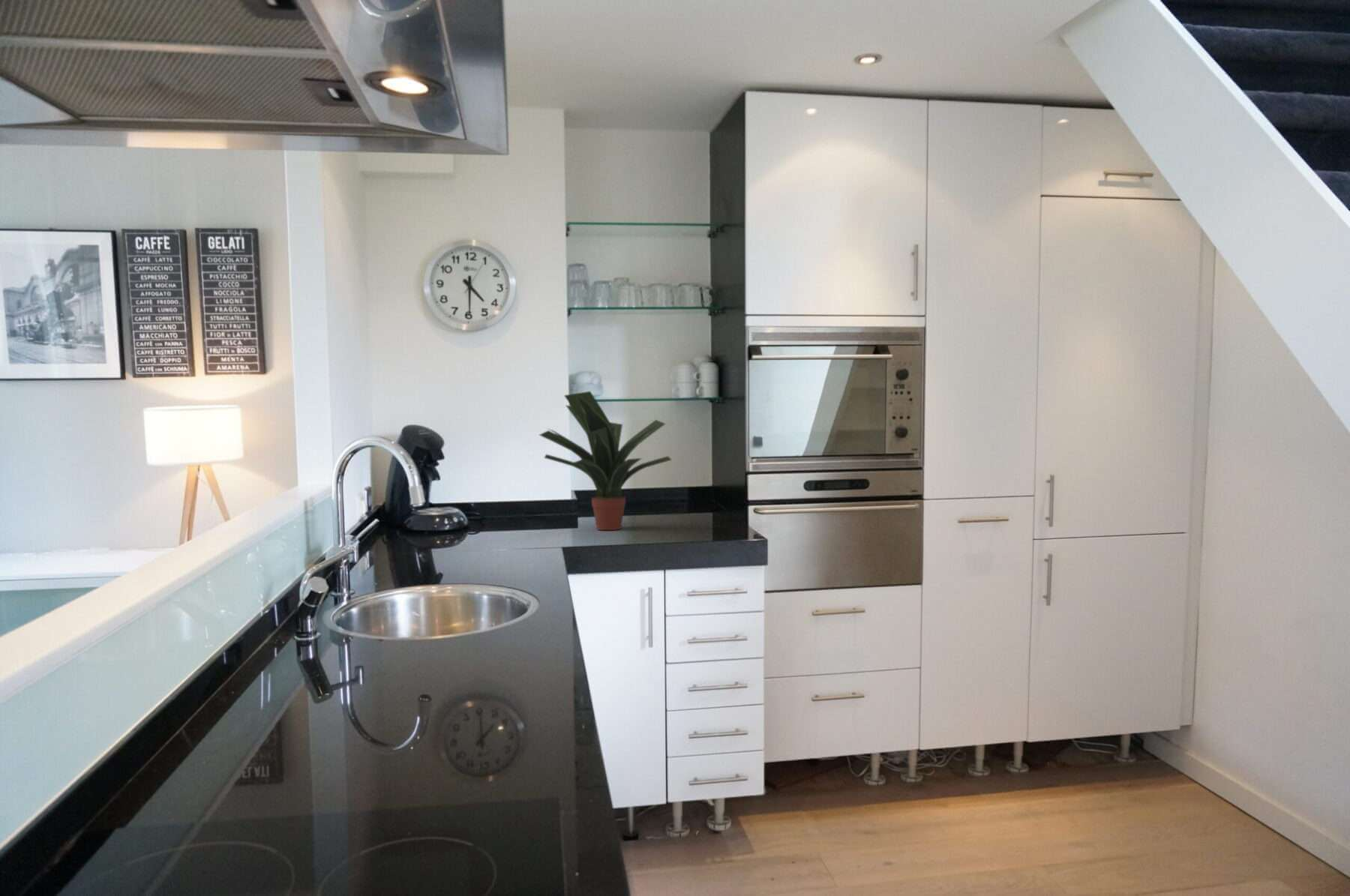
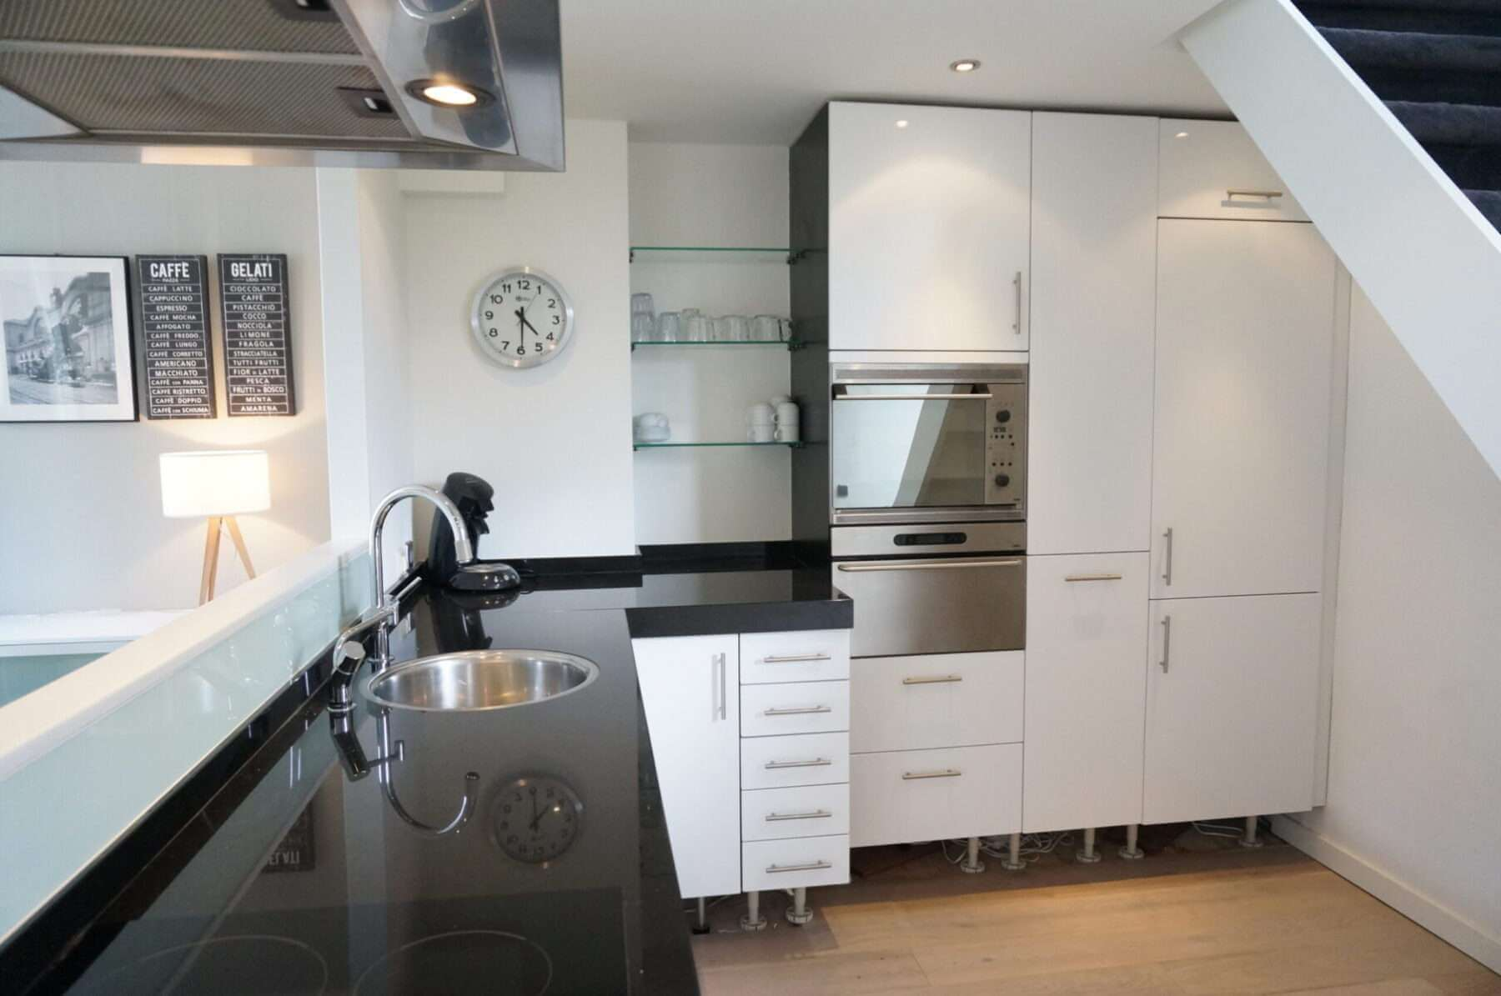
- potted plant [538,391,673,531]
